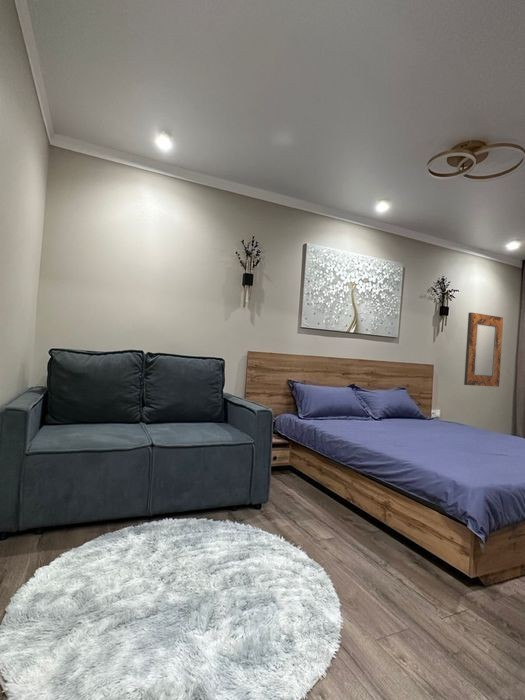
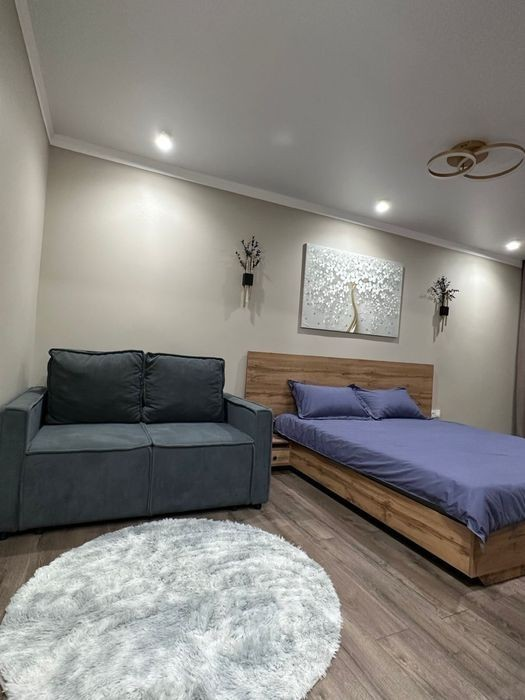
- home mirror [463,311,504,388]
